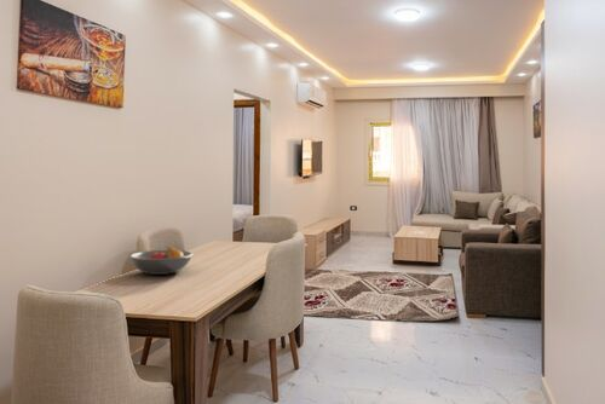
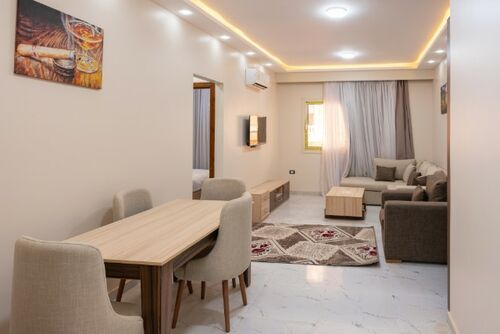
- fruit bowl [127,246,194,276]
